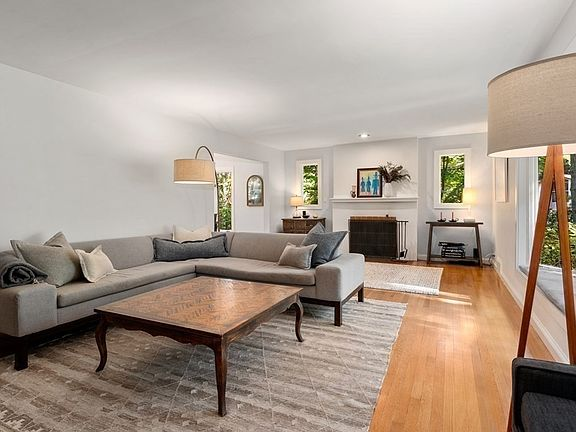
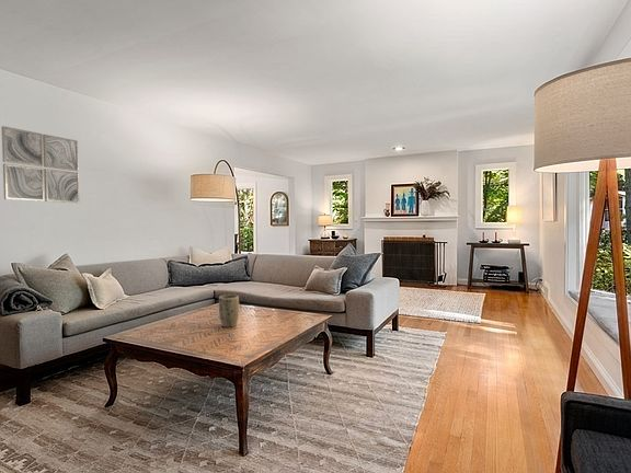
+ plant pot [218,293,240,328]
+ wall art [0,125,81,204]
